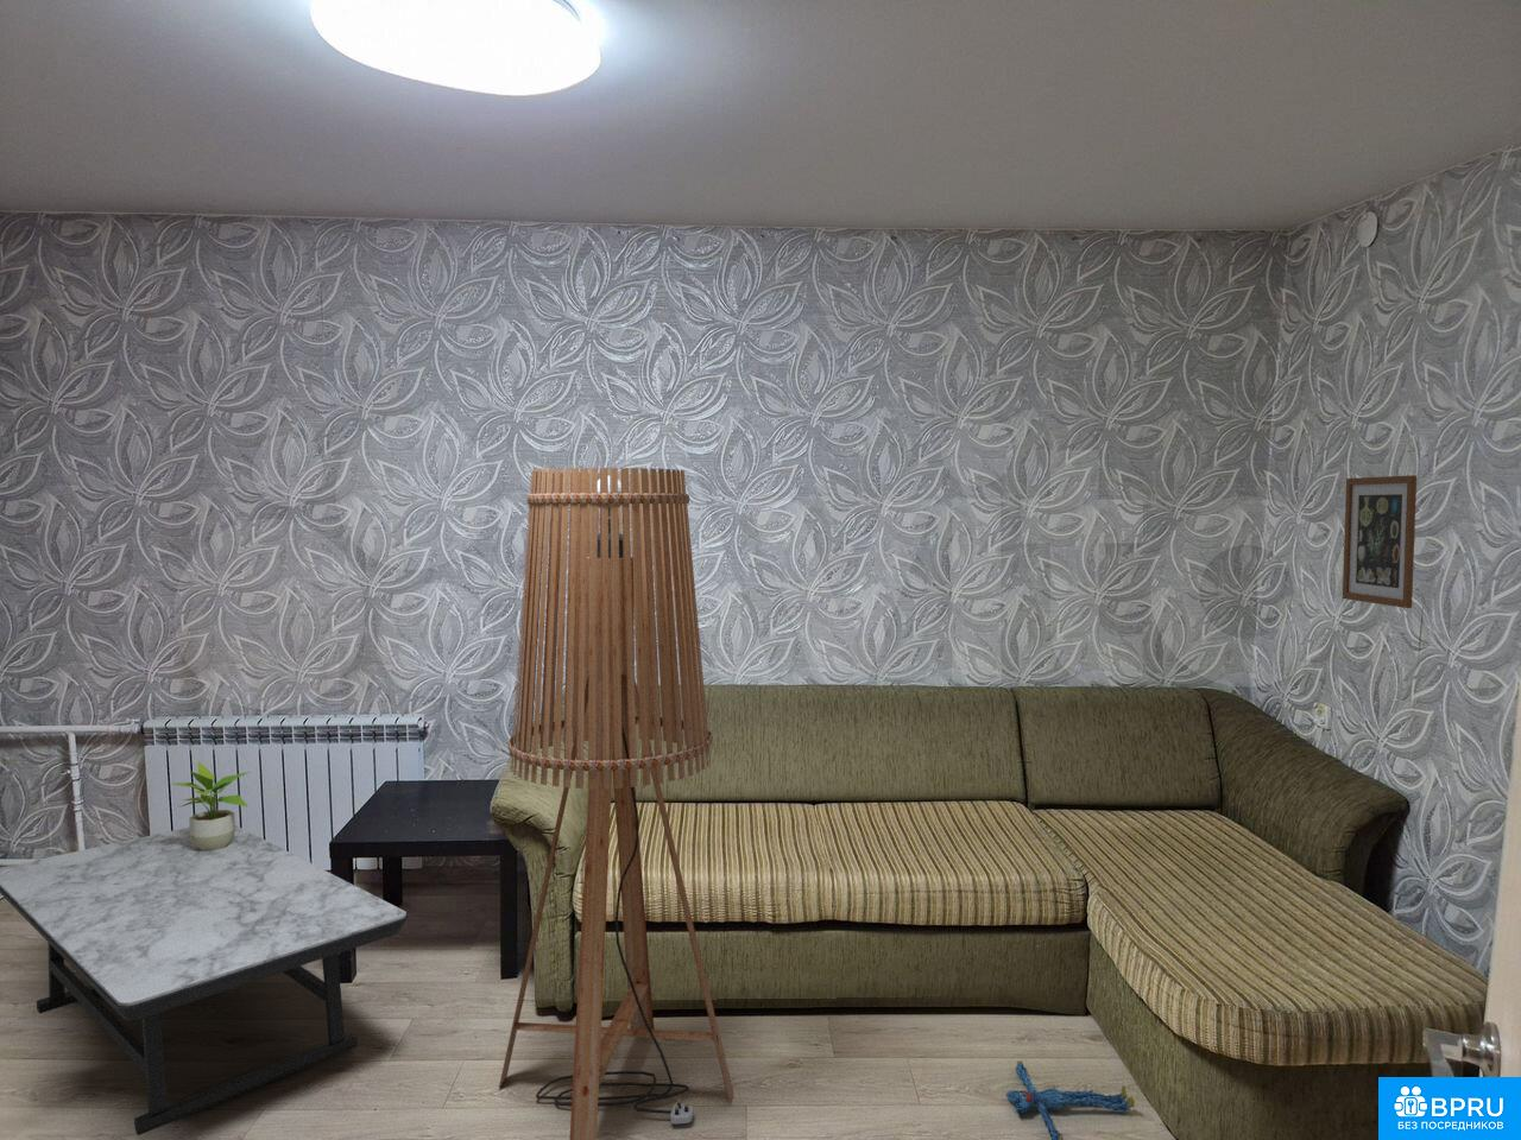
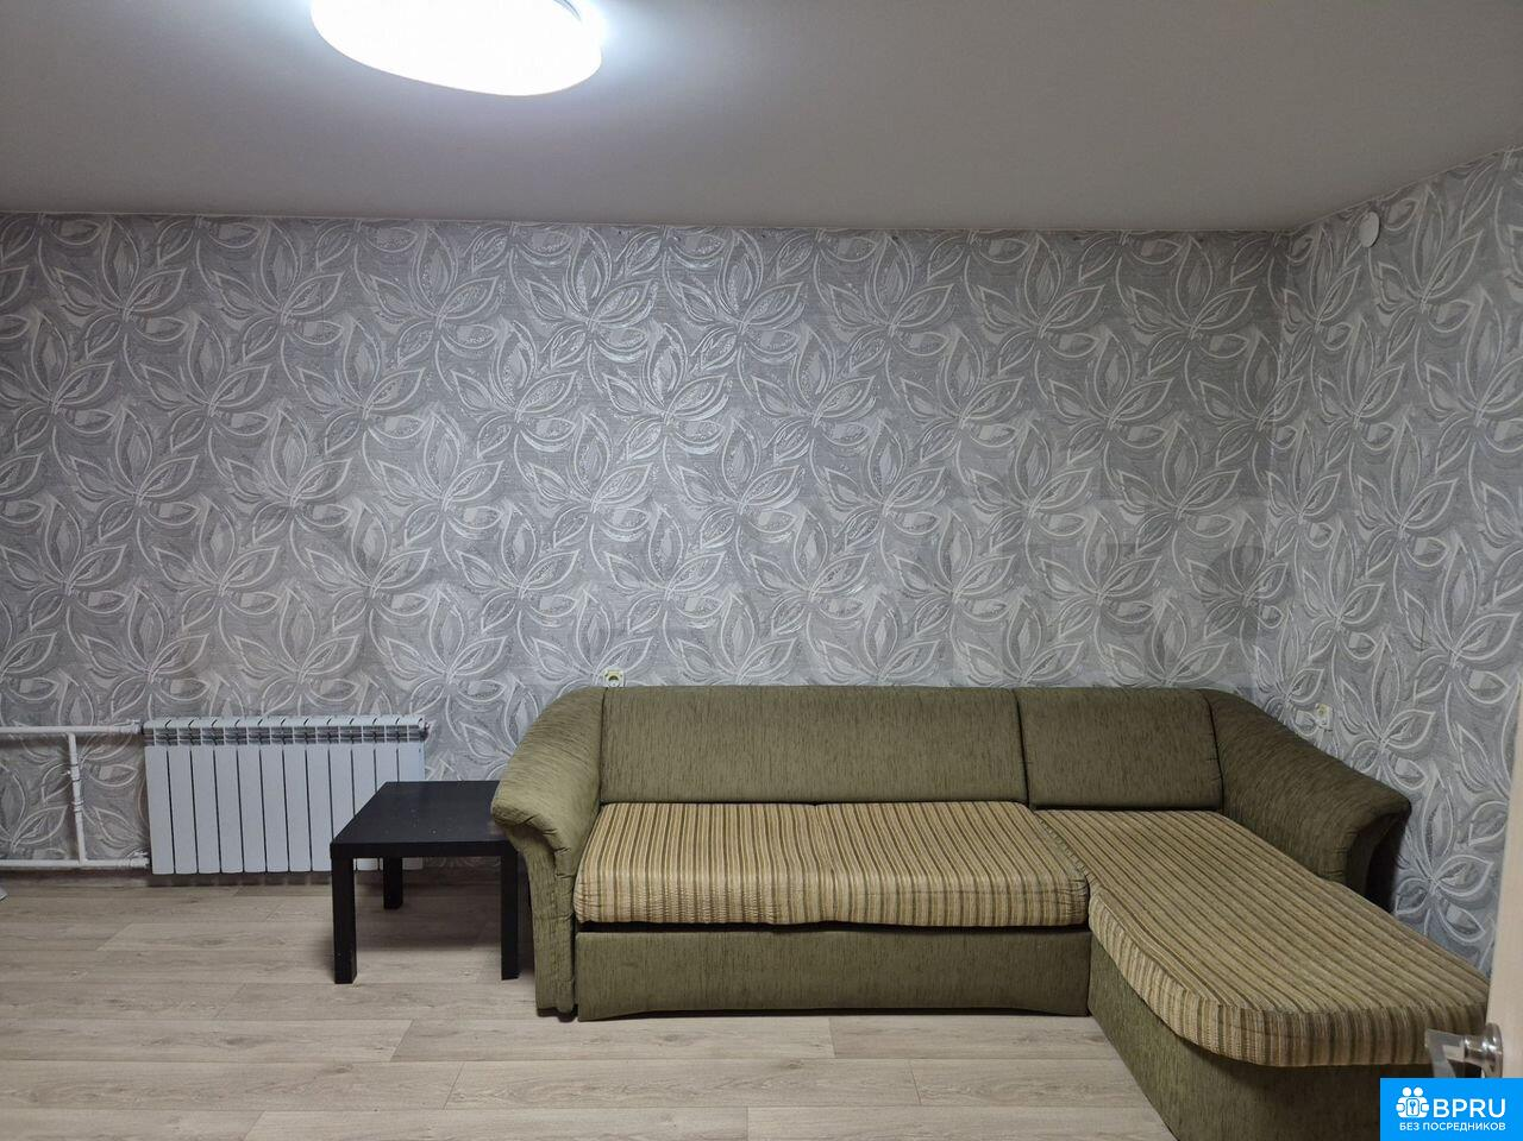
- coffee table [0,824,410,1136]
- wall art [1341,474,1418,610]
- plush toy [1005,1060,1135,1140]
- potted plant [171,760,250,850]
- floor lamp [498,467,734,1140]
